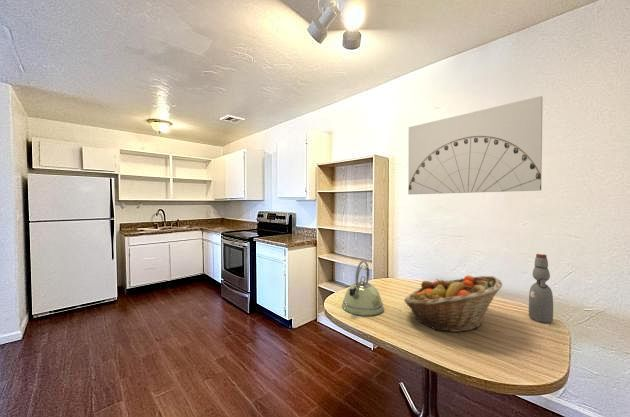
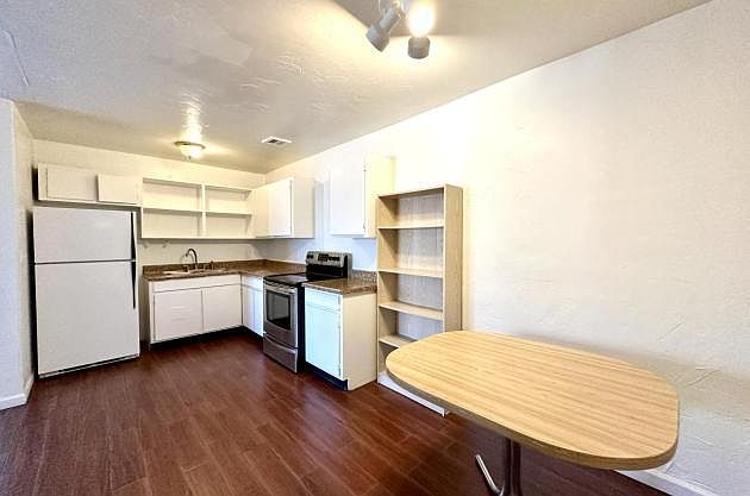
- fruit basket [403,274,503,333]
- kettle [341,260,385,317]
- wall art [407,95,544,195]
- bottle [528,253,554,324]
